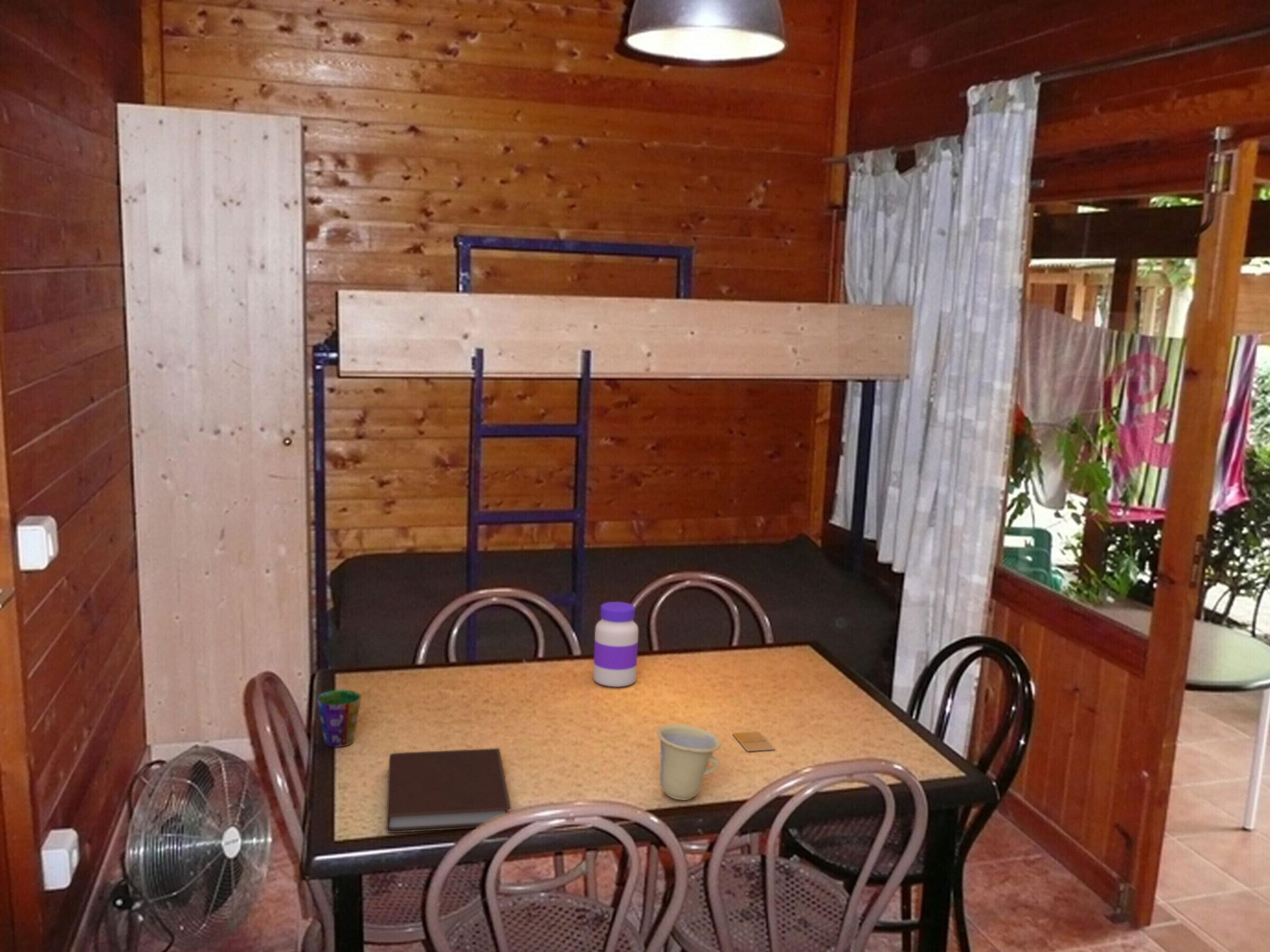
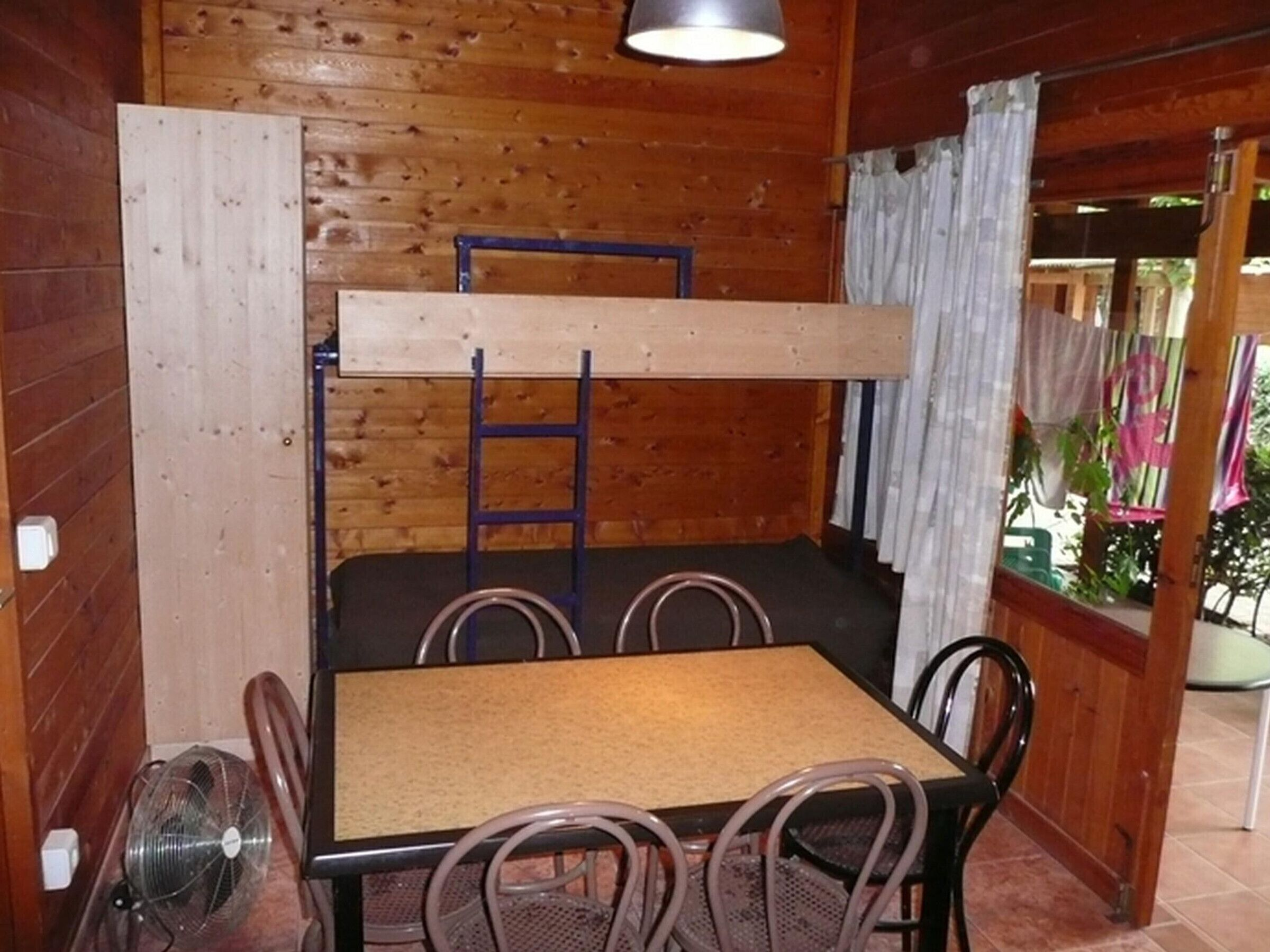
- playing card [732,731,775,752]
- jar [593,601,639,688]
- cup [656,724,722,801]
- notebook [386,748,512,833]
- cup [316,689,362,748]
